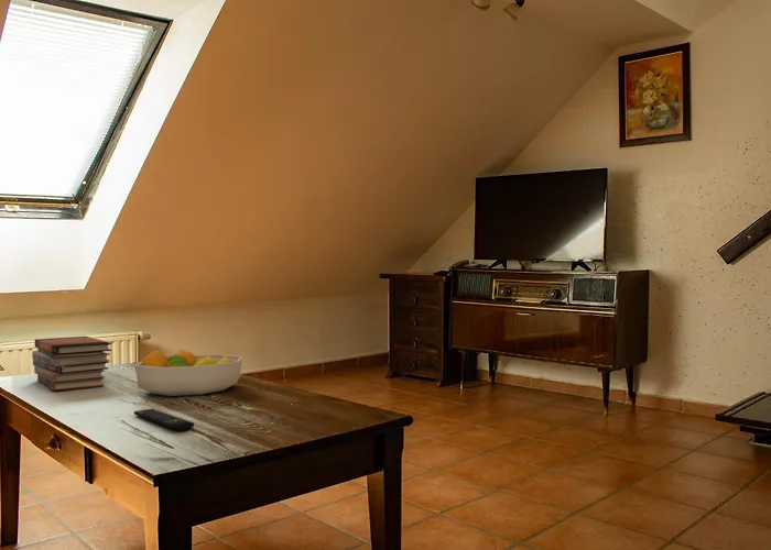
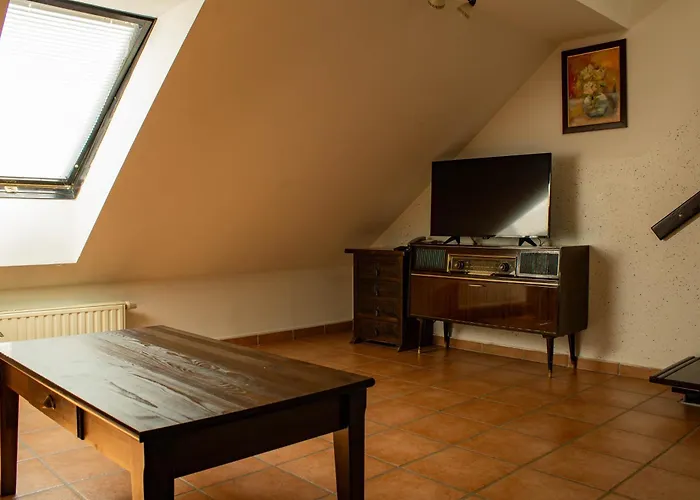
- remote control [133,408,195,431]
- fruit bowl [134,349,243,397]
- book stack [31,336,112,392]
